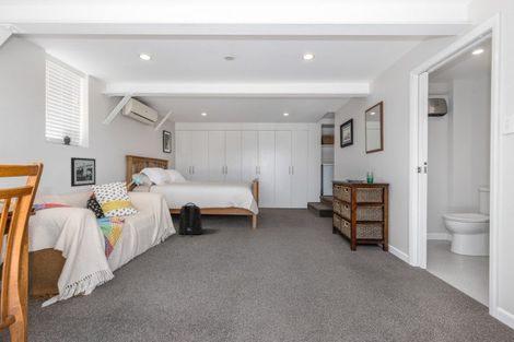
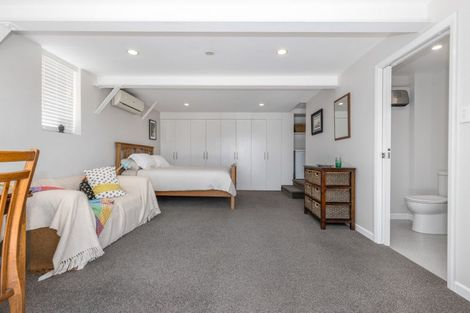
- backpack [177,201,203,237]
- picture frame [70,156,97,188]
